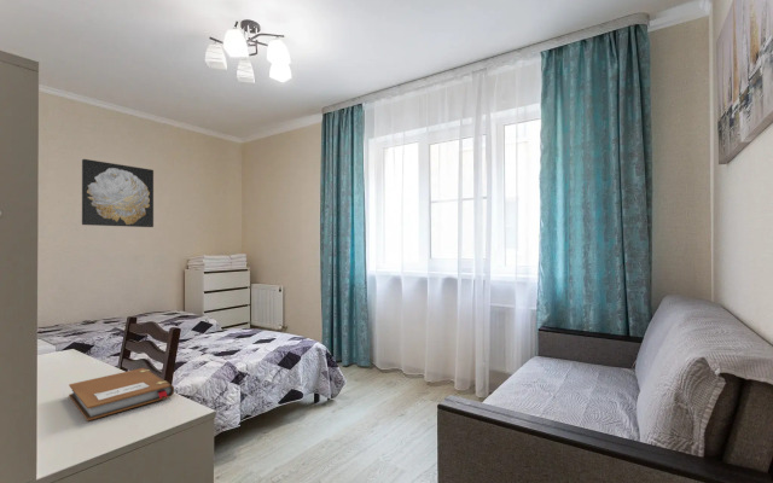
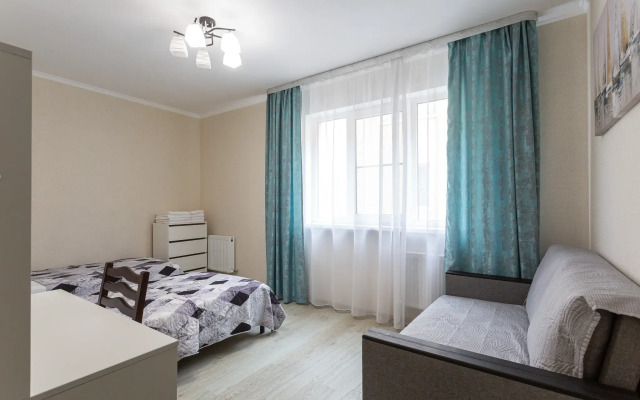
- wall art [81,158,155,228]
- notebook [68,367,175,421]
